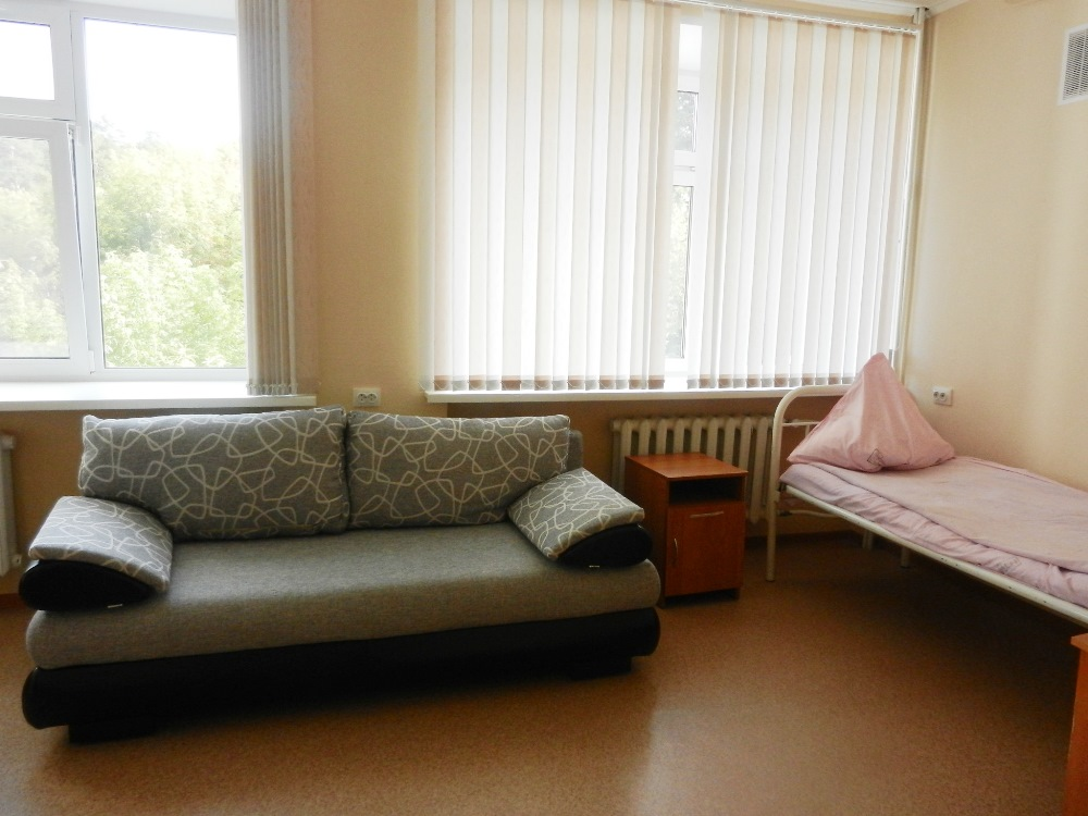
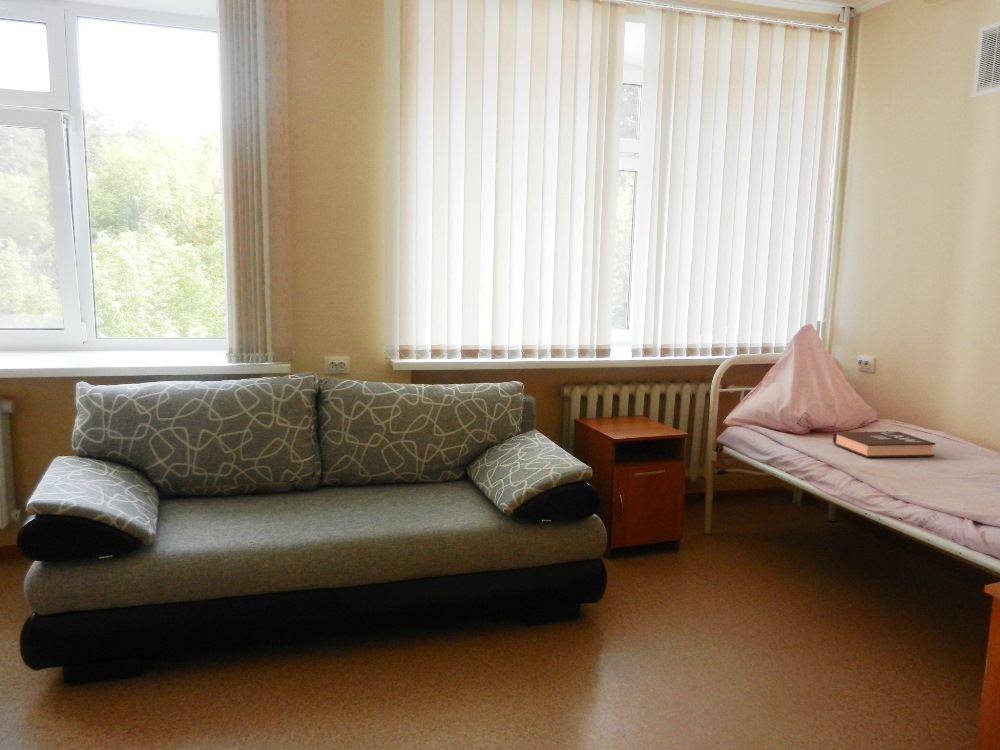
+ book [832,430,937,458]
